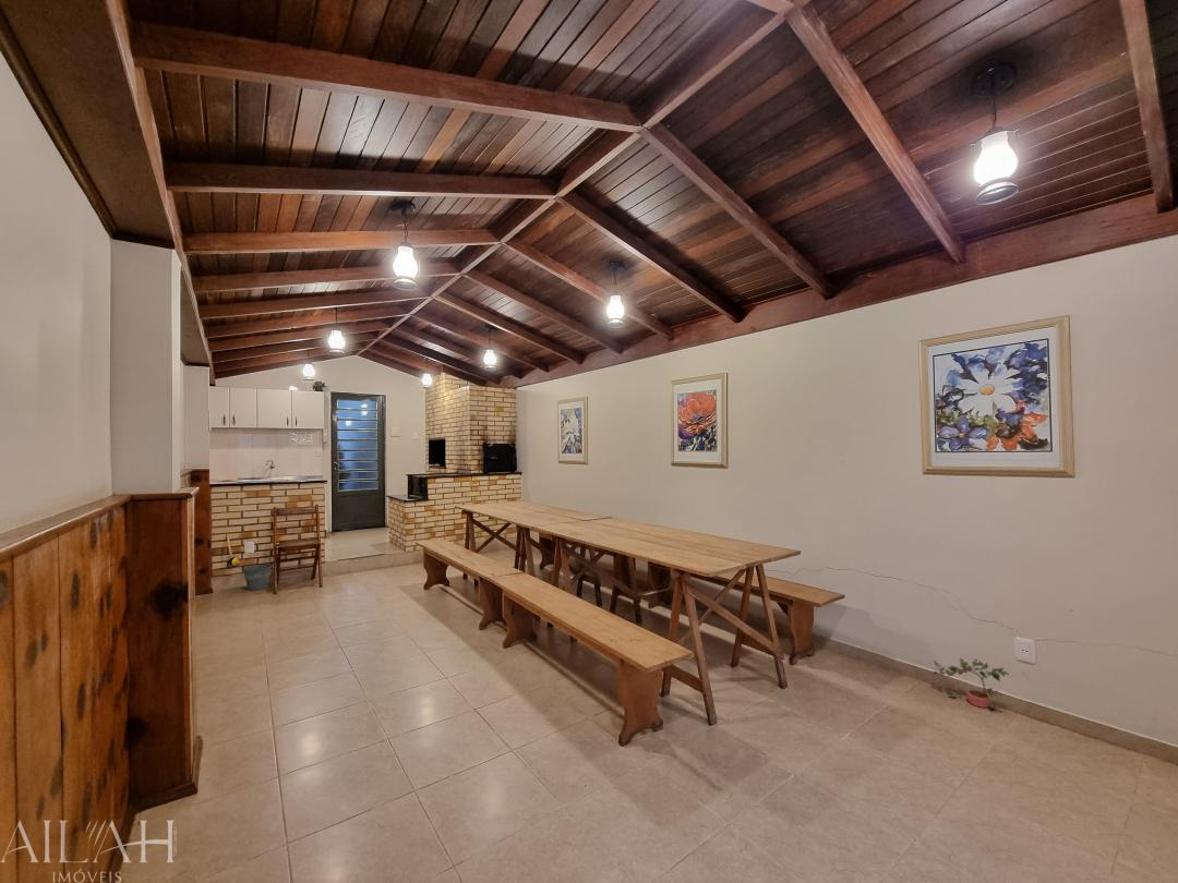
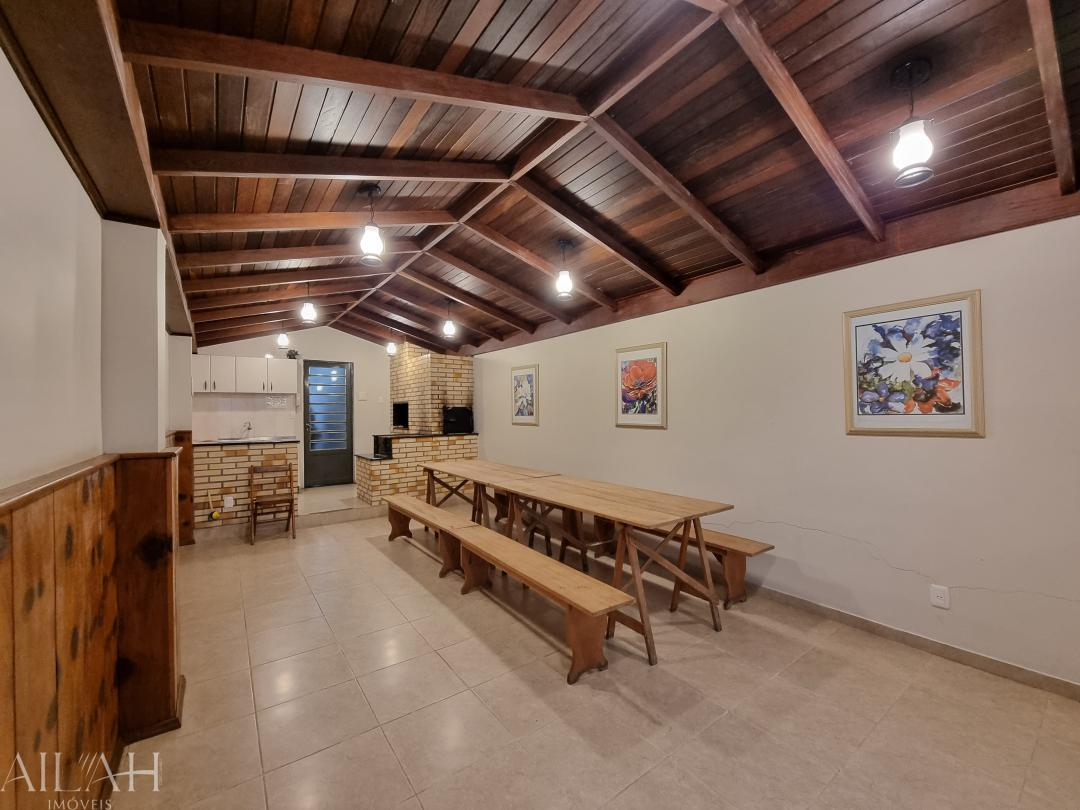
- potted plant [931,657,1010,711]
- bucket [240,553,275,591]
